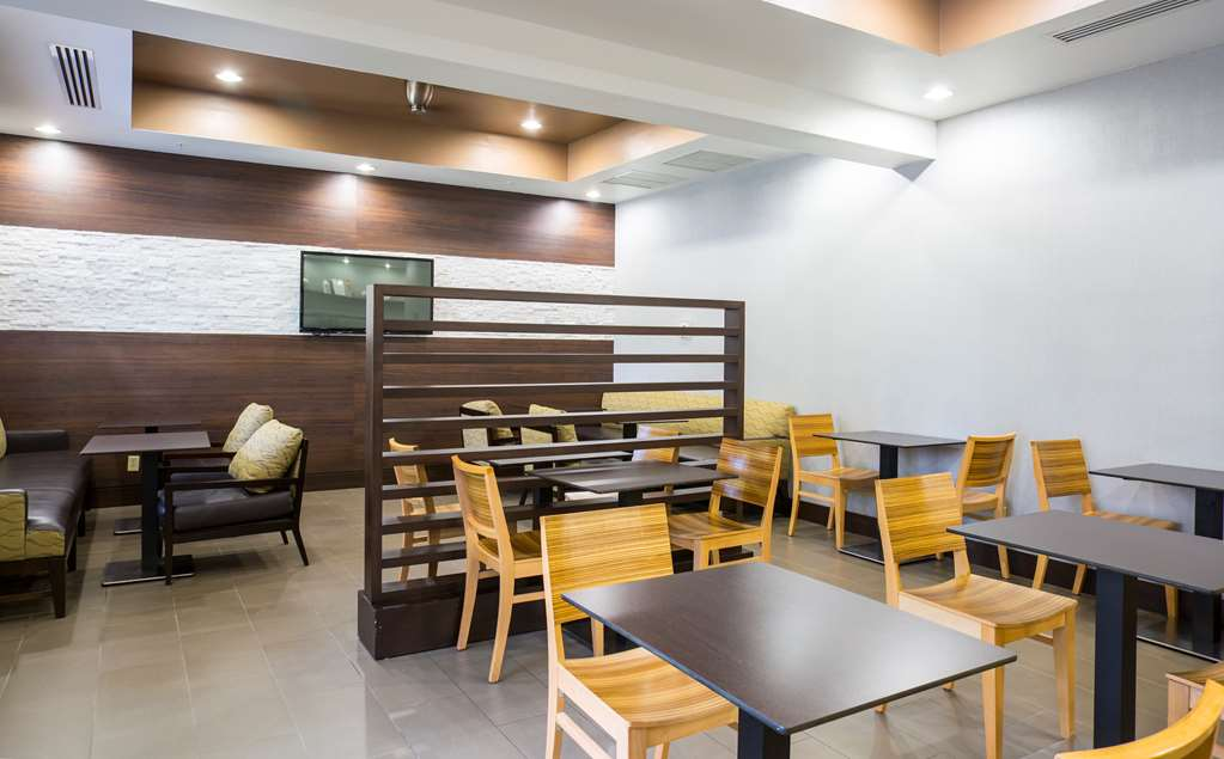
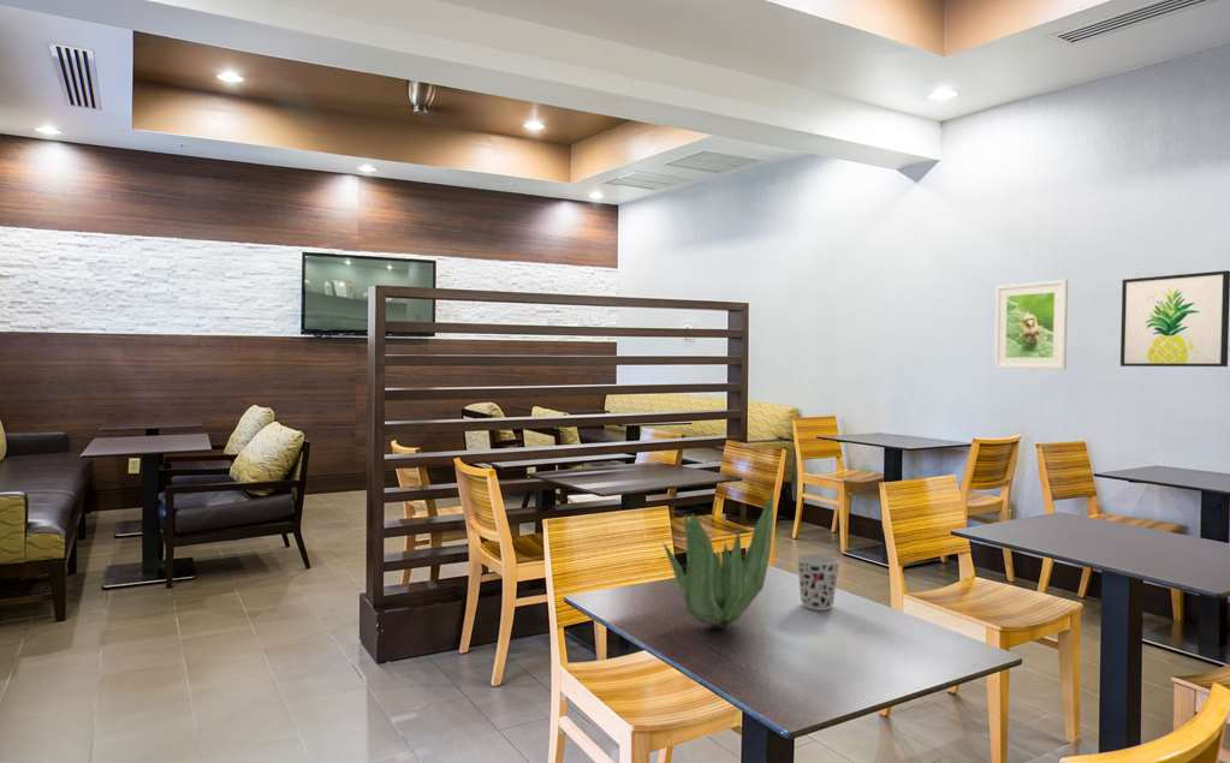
+ plant [661,491,776,630]
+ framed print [993,279,1069,370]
+ wall art [1119,269,1230,368]
+ cup [795,553,840,612]
